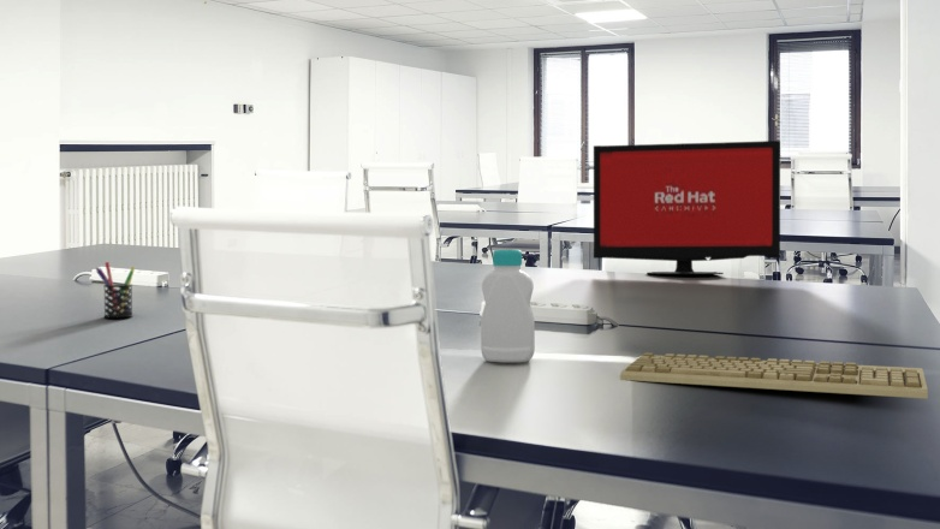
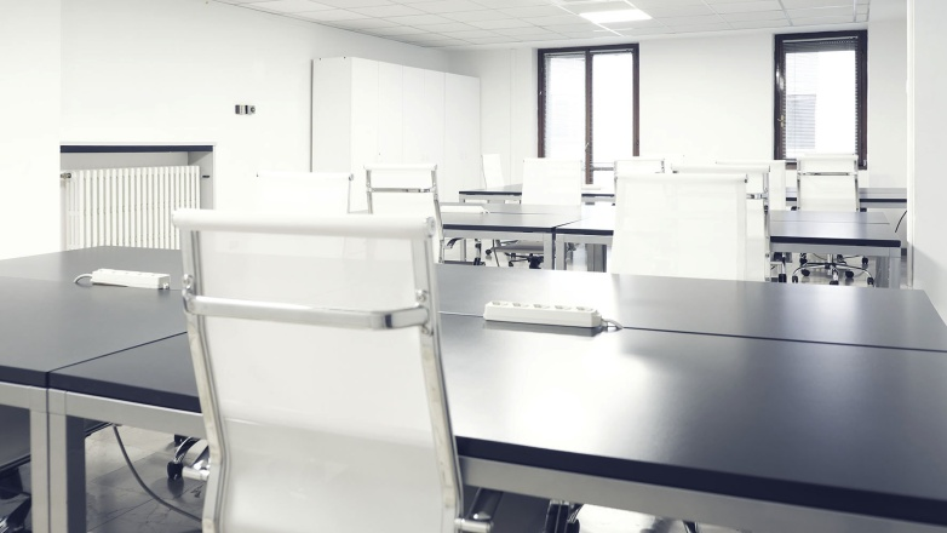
- bottle [480,249,536,363]
- pen holder [94,261,136,319]
- computer monitor [593,139,781,275]
- keyboard [619,351,929,400]
